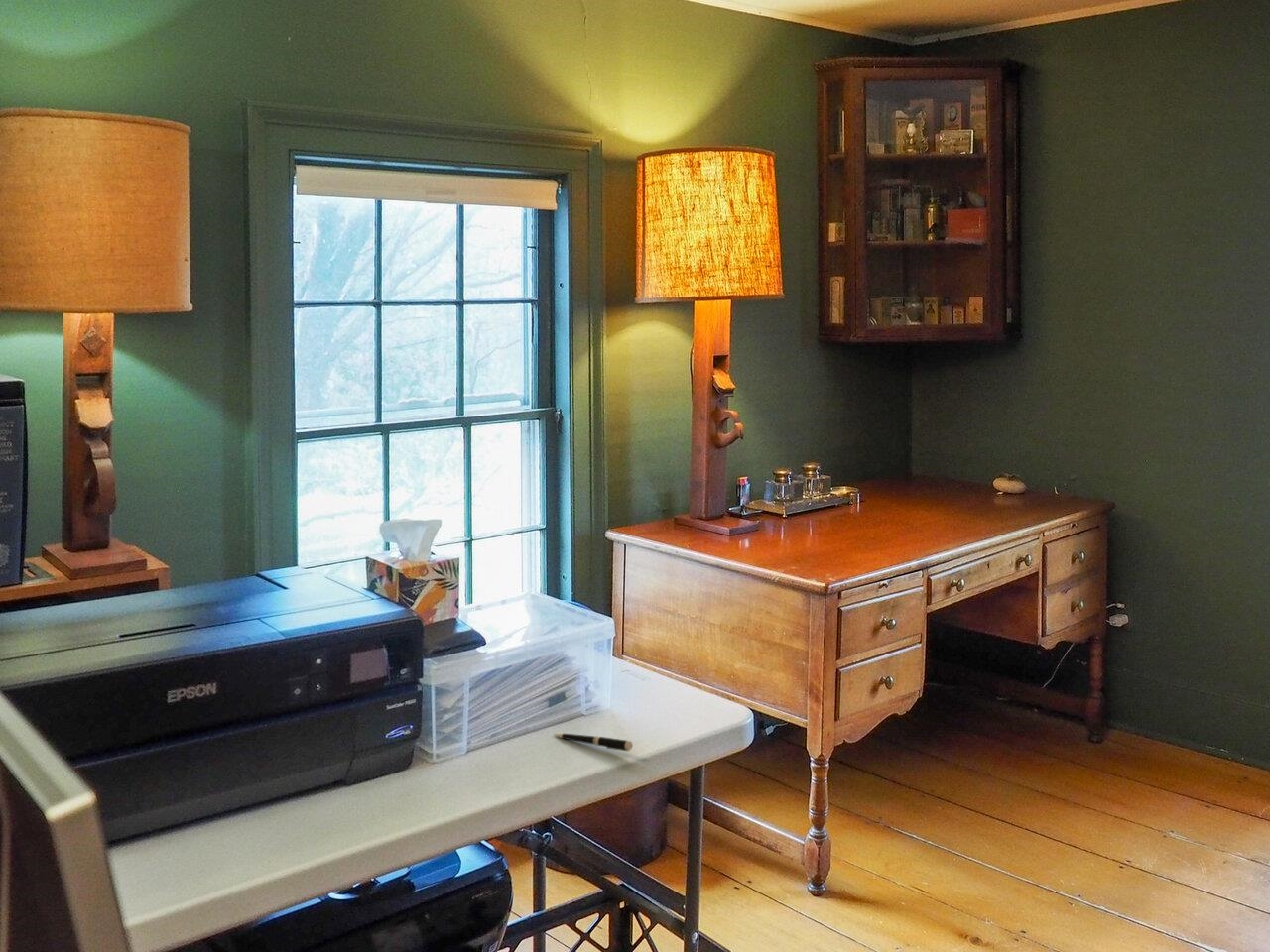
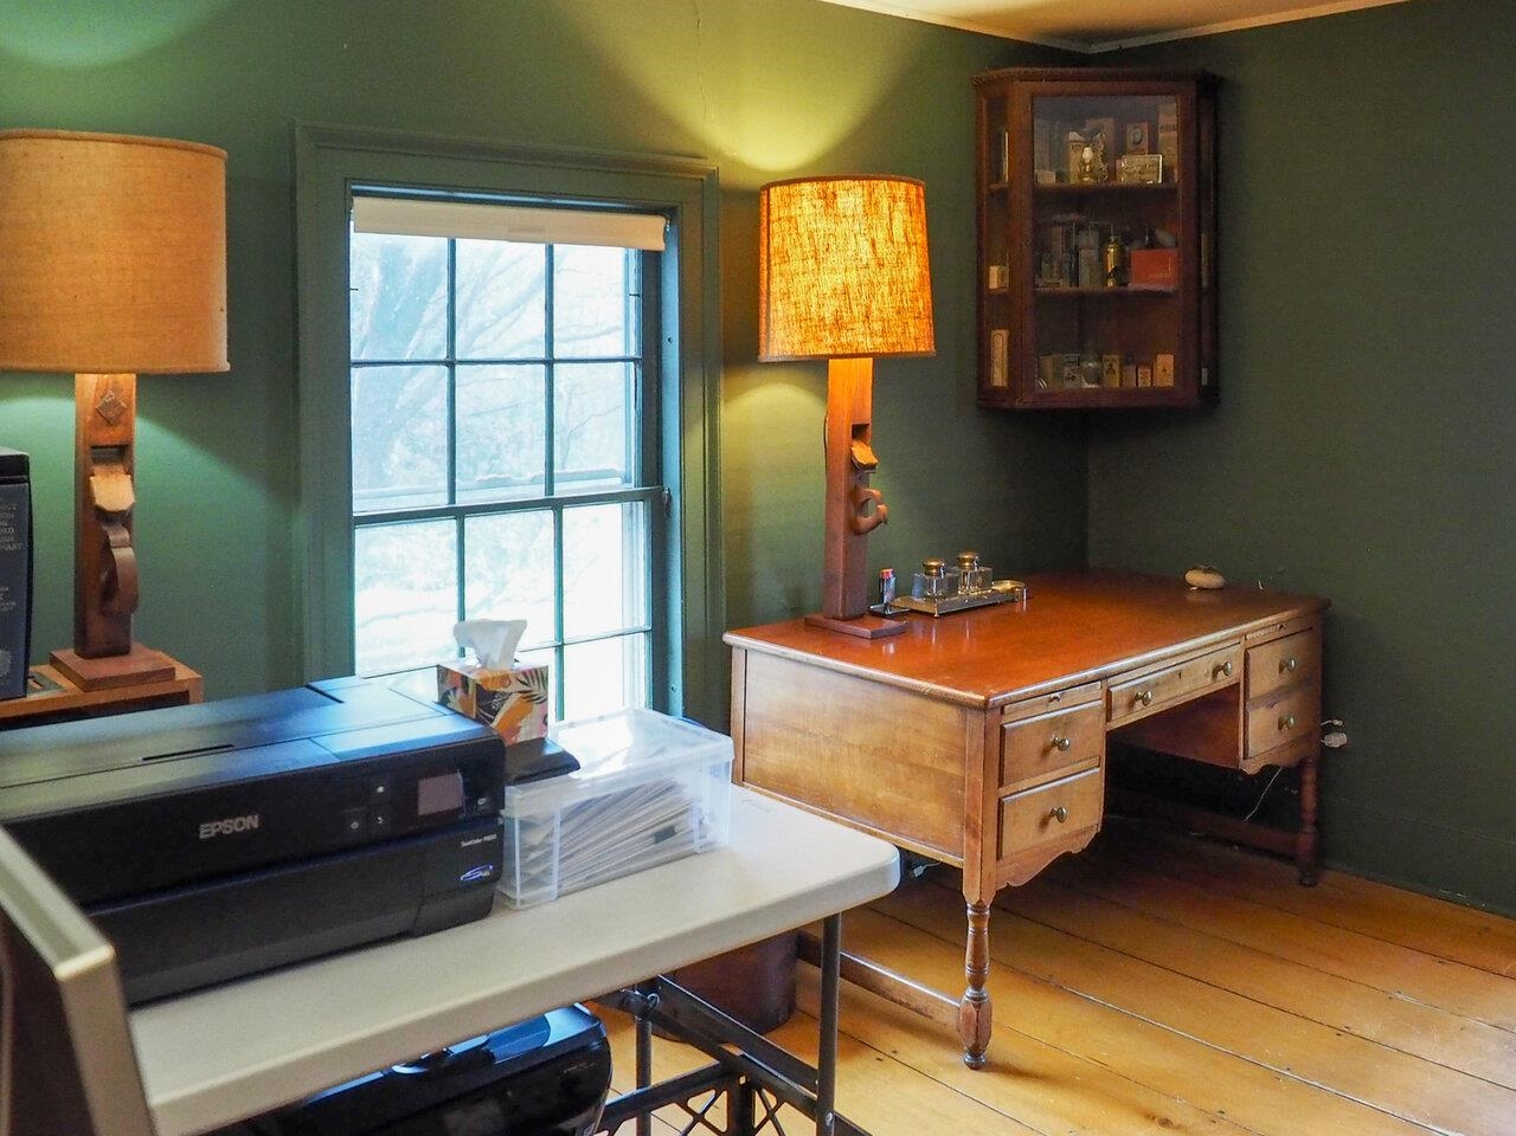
- pen [553,733,634,753]
